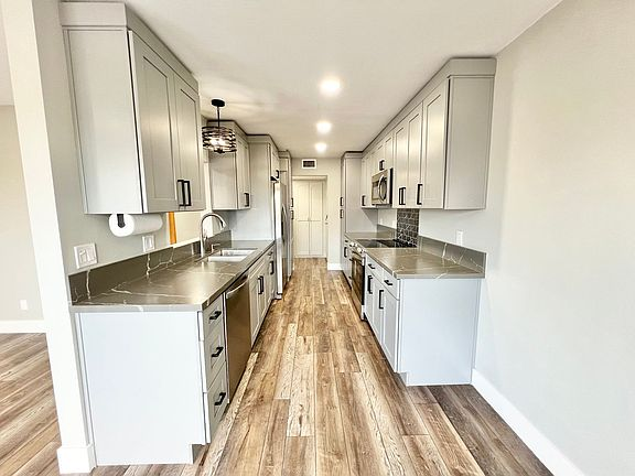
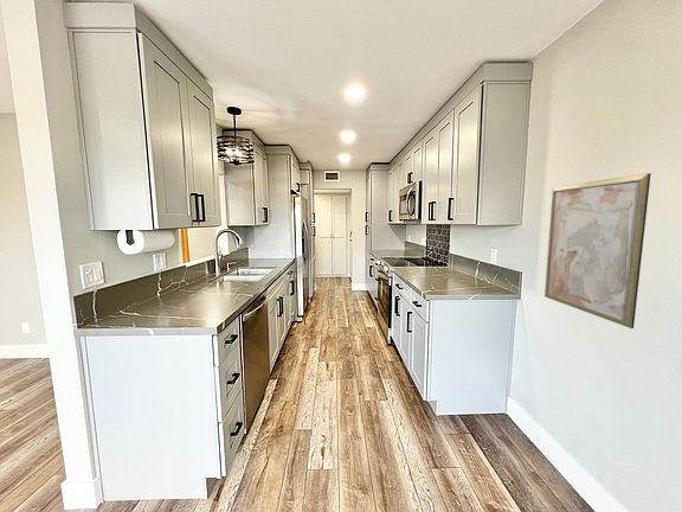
+ wall art [543,172,652,329]
